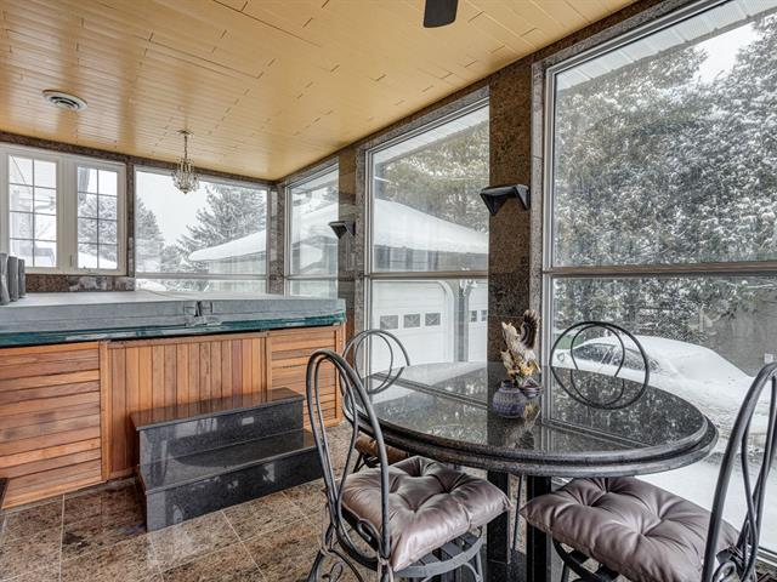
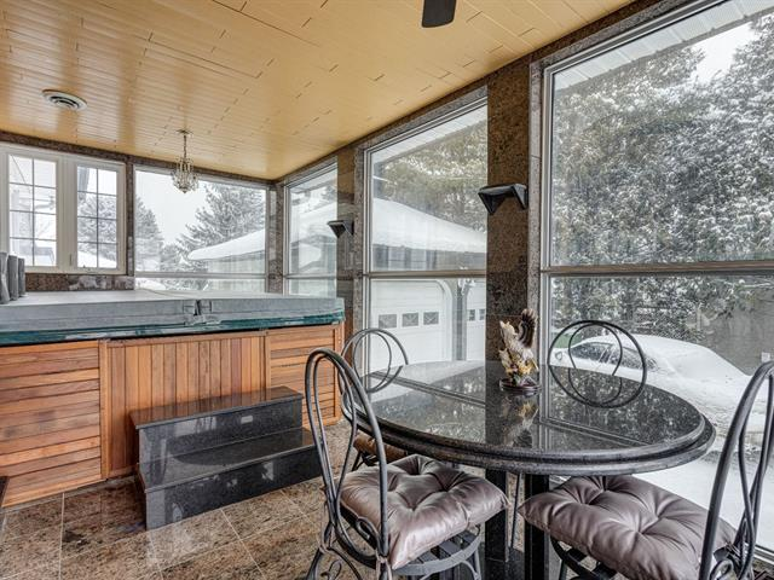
- teapot [492,382,527,418]
